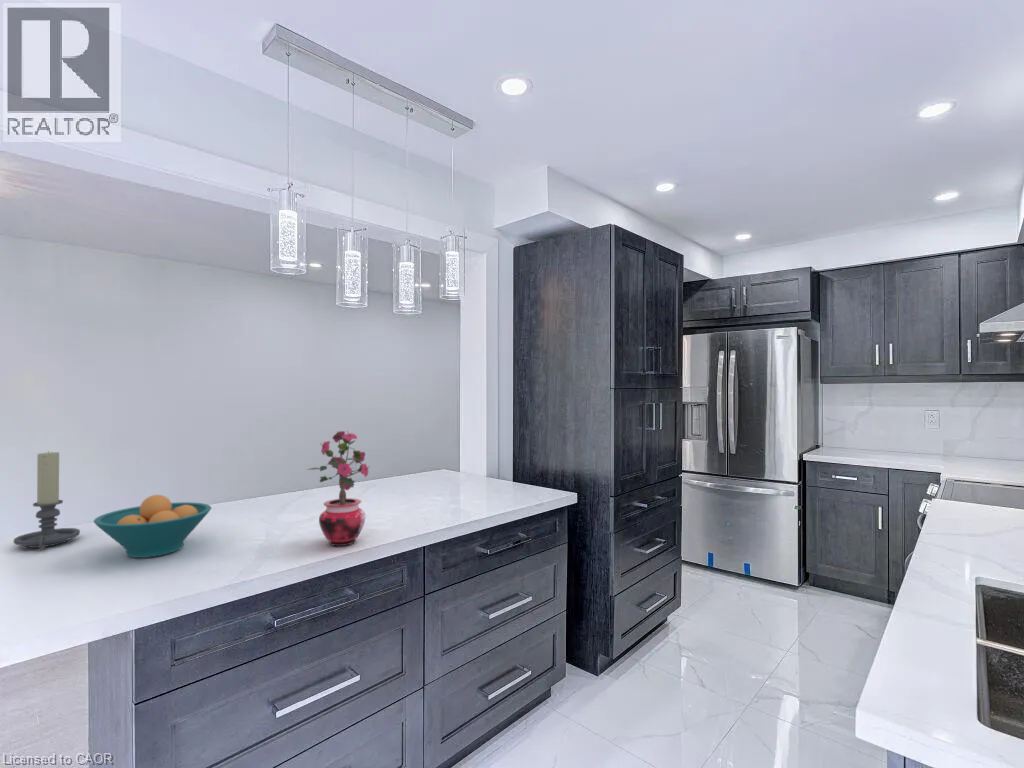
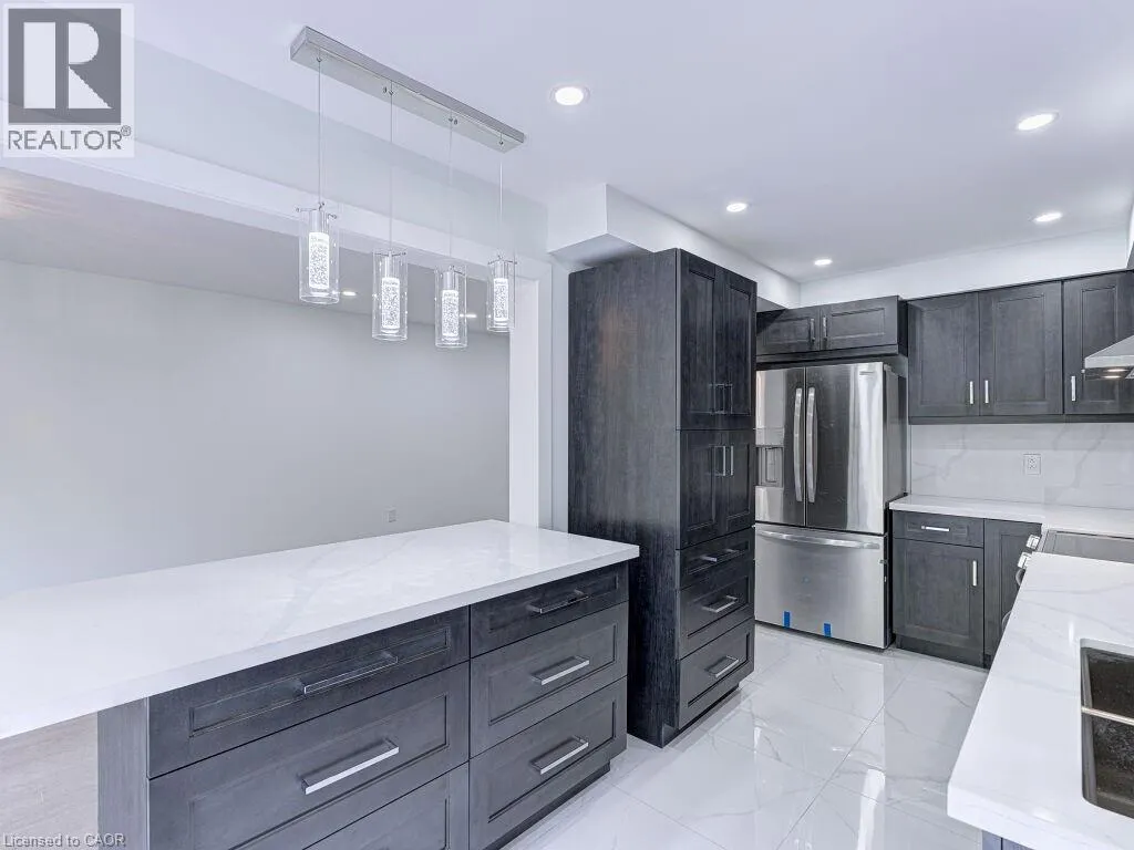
- potted plant [307,430,370,547]
- candle holder [13,450,81,551]
- fruit bowl [93,494,212,559]
